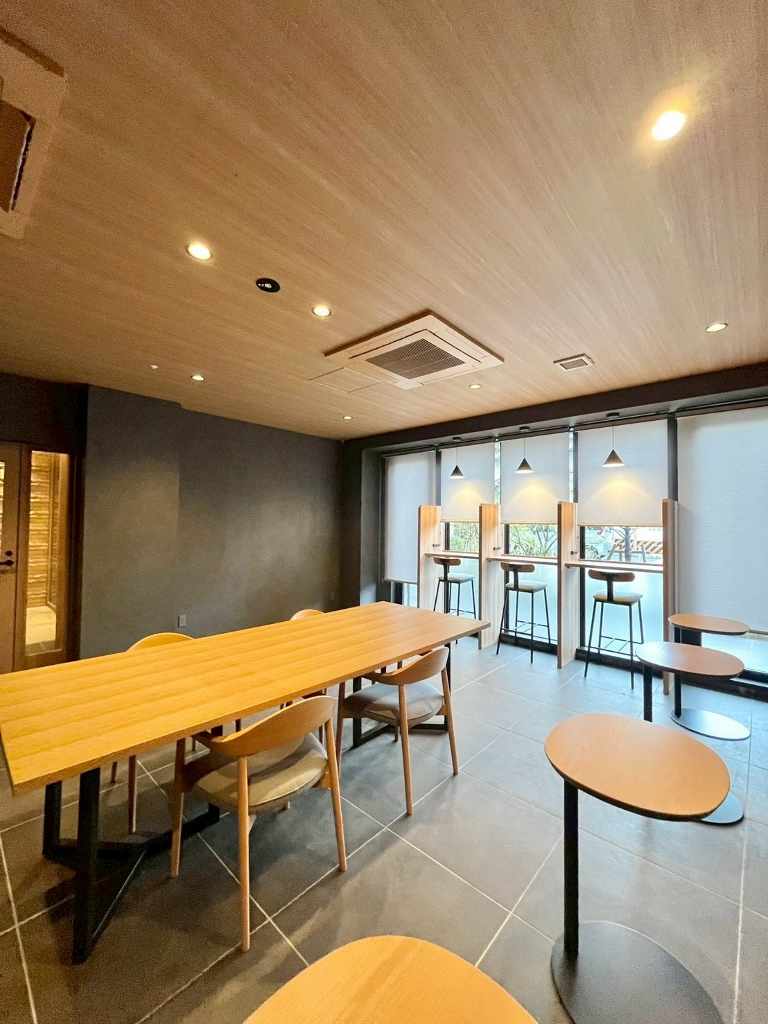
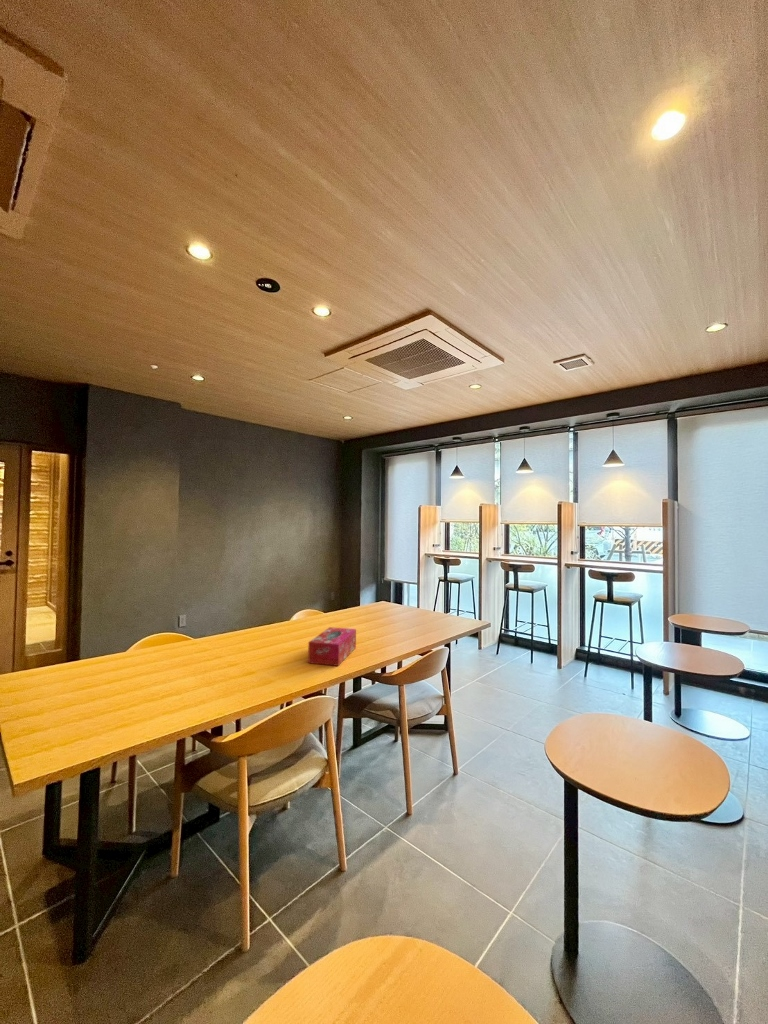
+ tissue box [307,626,357,667]
